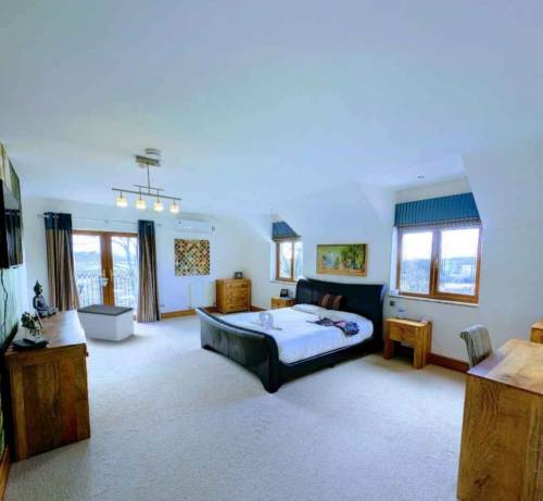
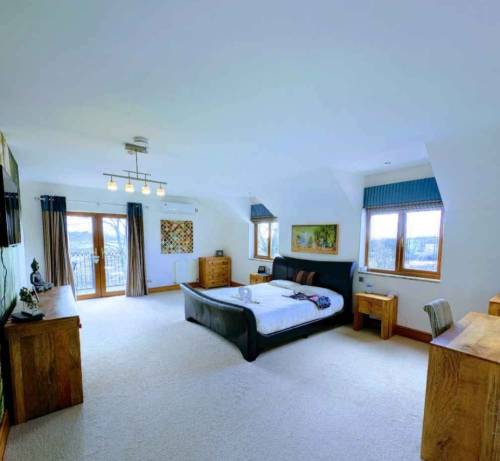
- bench [76,303,136,342]
